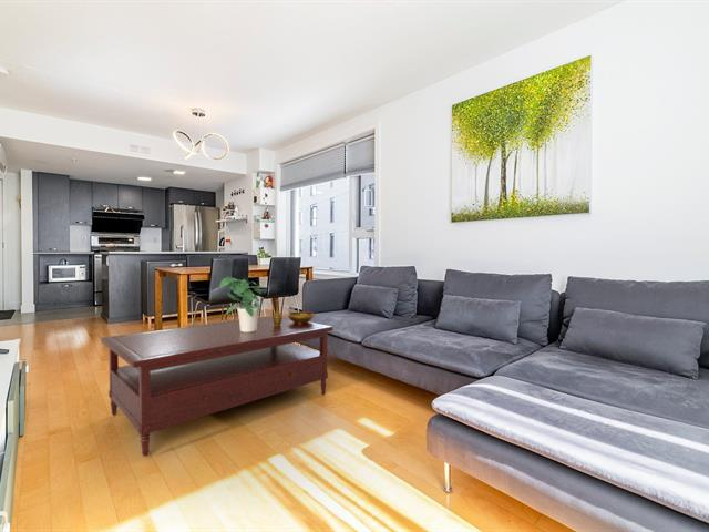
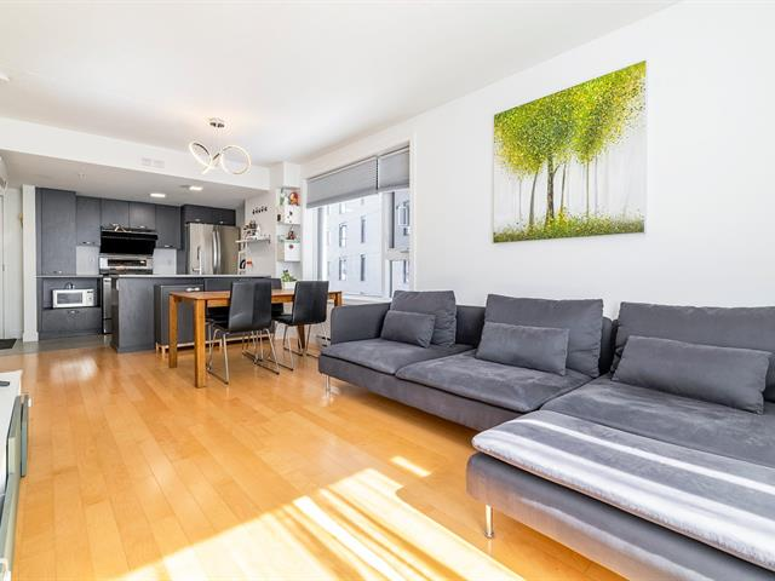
- potted plant [219,276,263,332]
- decorative bowl [271,298,315,326]
- coffee table [100,315,333,458]
